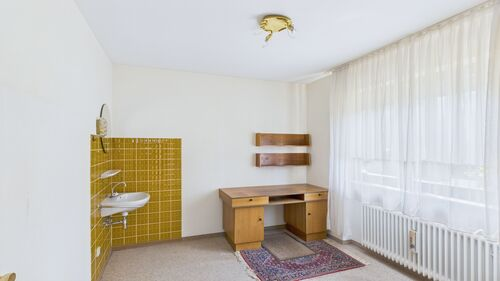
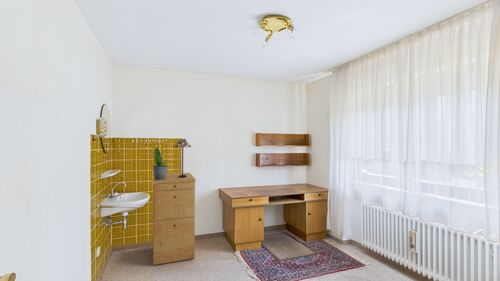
+ potted plant [151,146,169,180]
+ filing cabinet [152,172,197,266]
+ table lamp [173,138,192,178]
